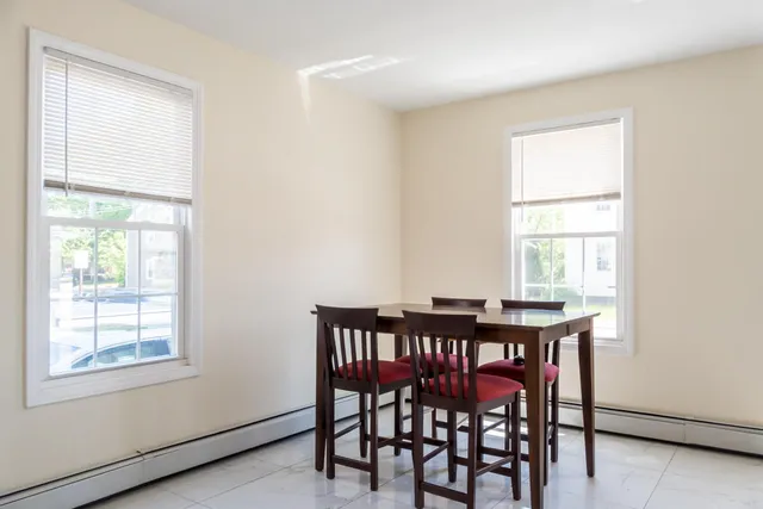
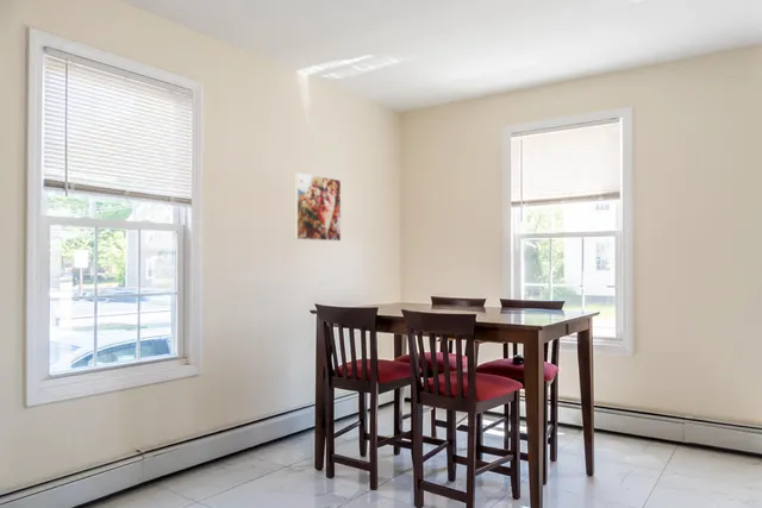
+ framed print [293,171,342,242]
